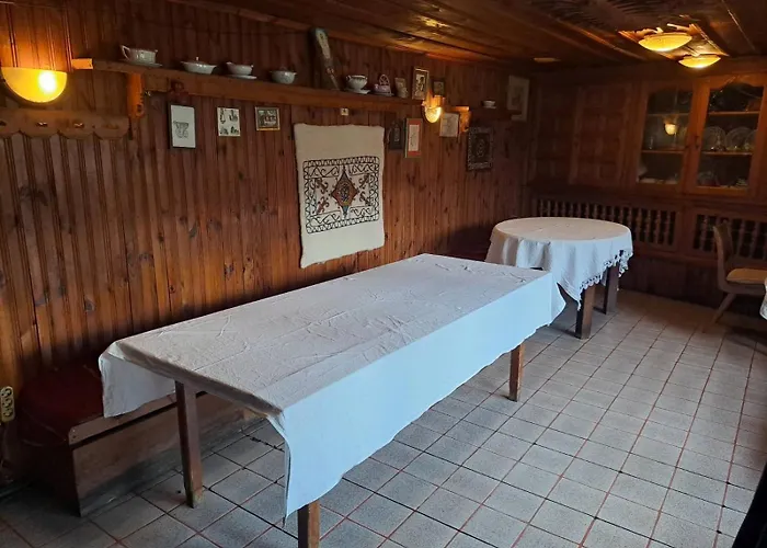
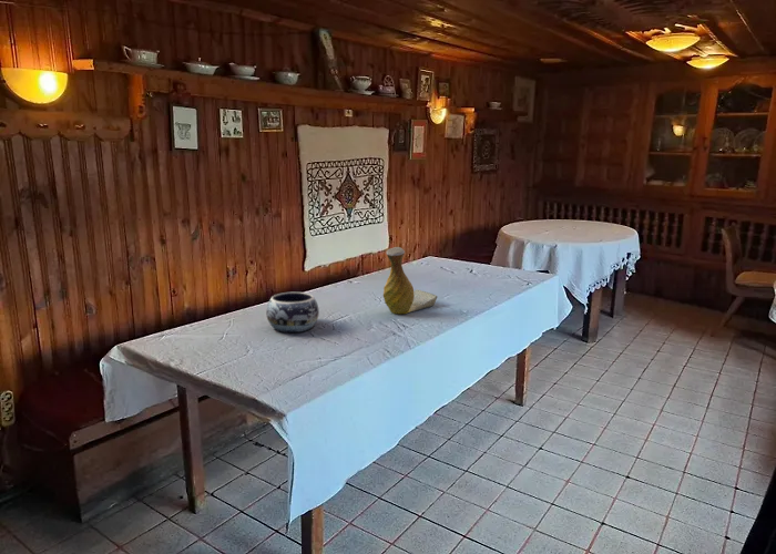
+ vase [382,246,438,315]
+ decorative bowl [265,291,320,334]
